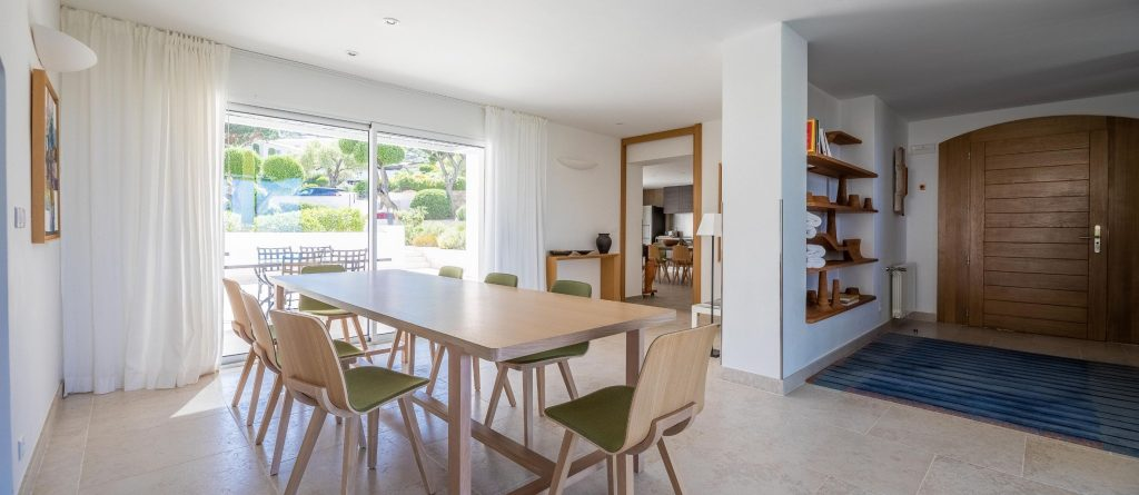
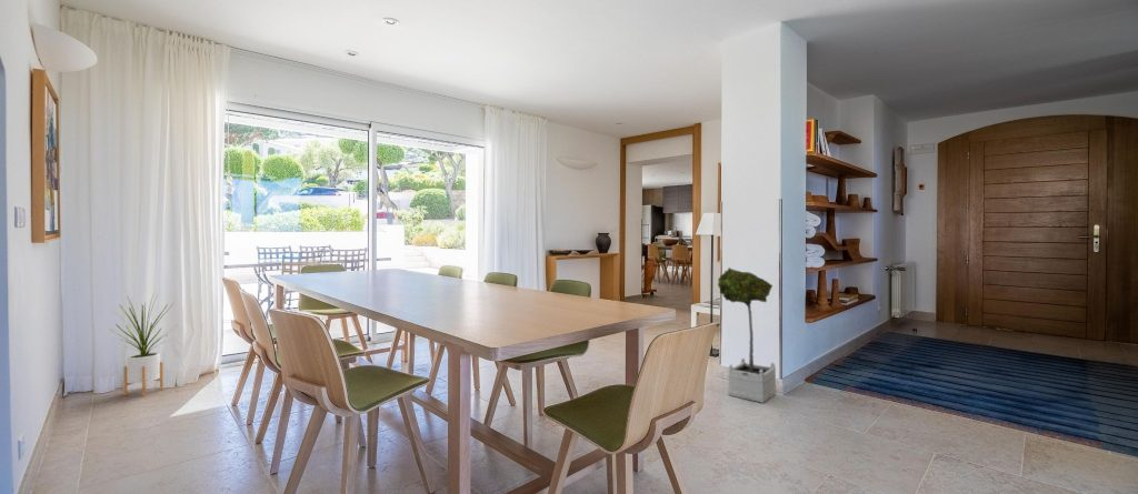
+ house plant [109,294,179,397]
+ potted tree [717,266,777,404]
